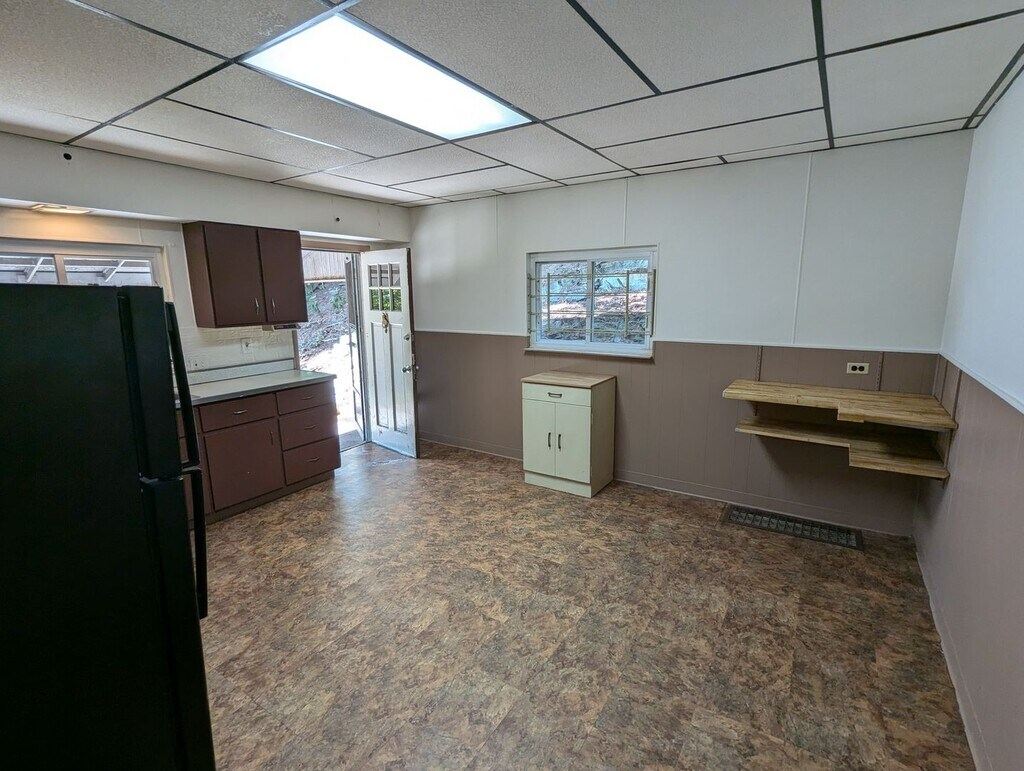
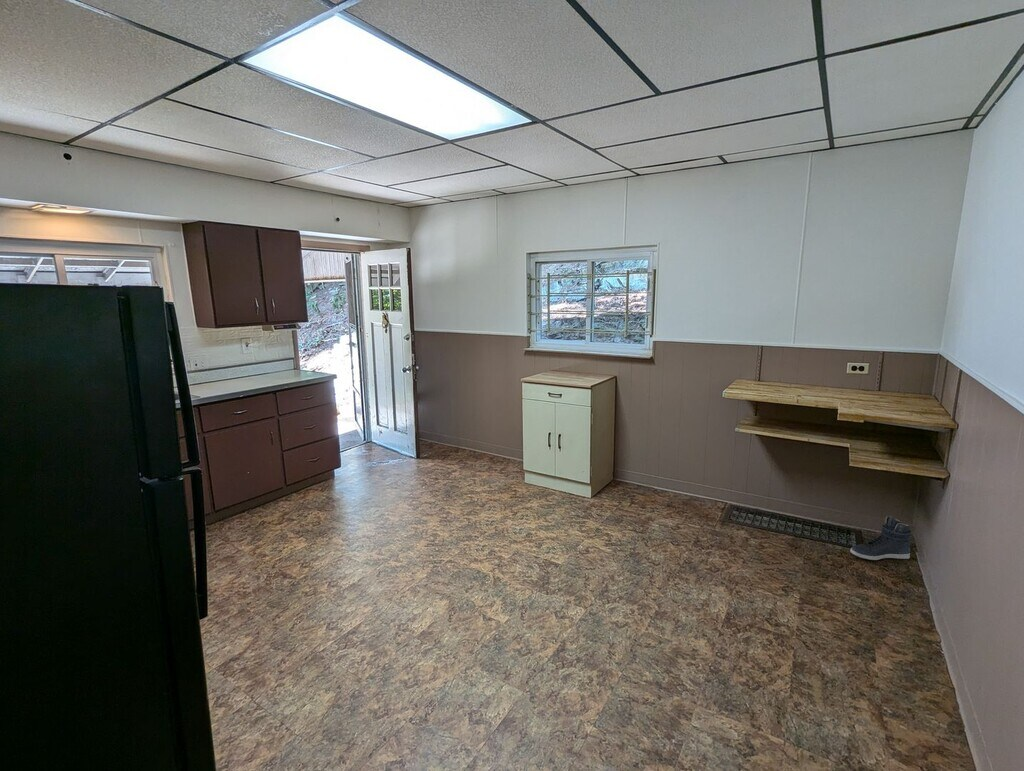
+ sneaker [849,515,912,561]
